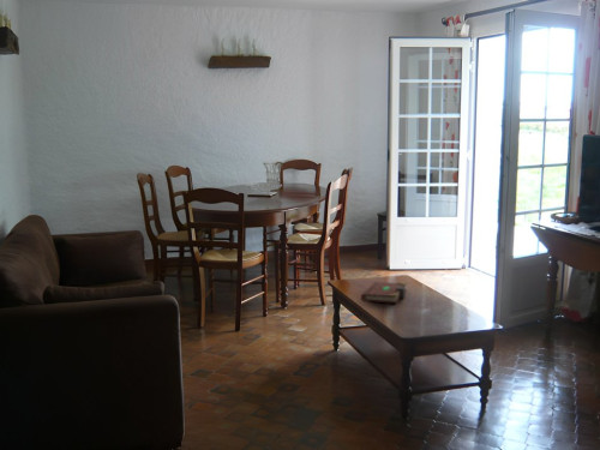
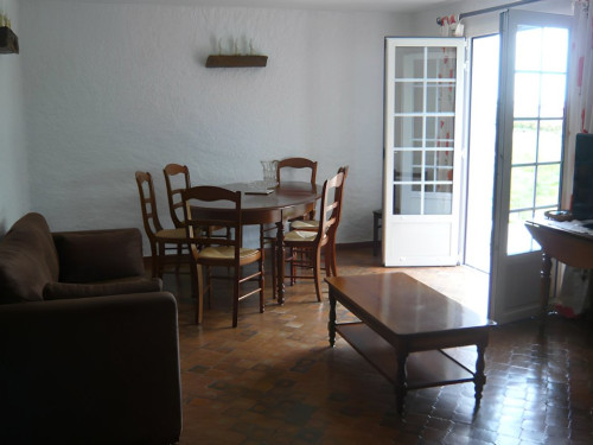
- book [360,281,408,305]
